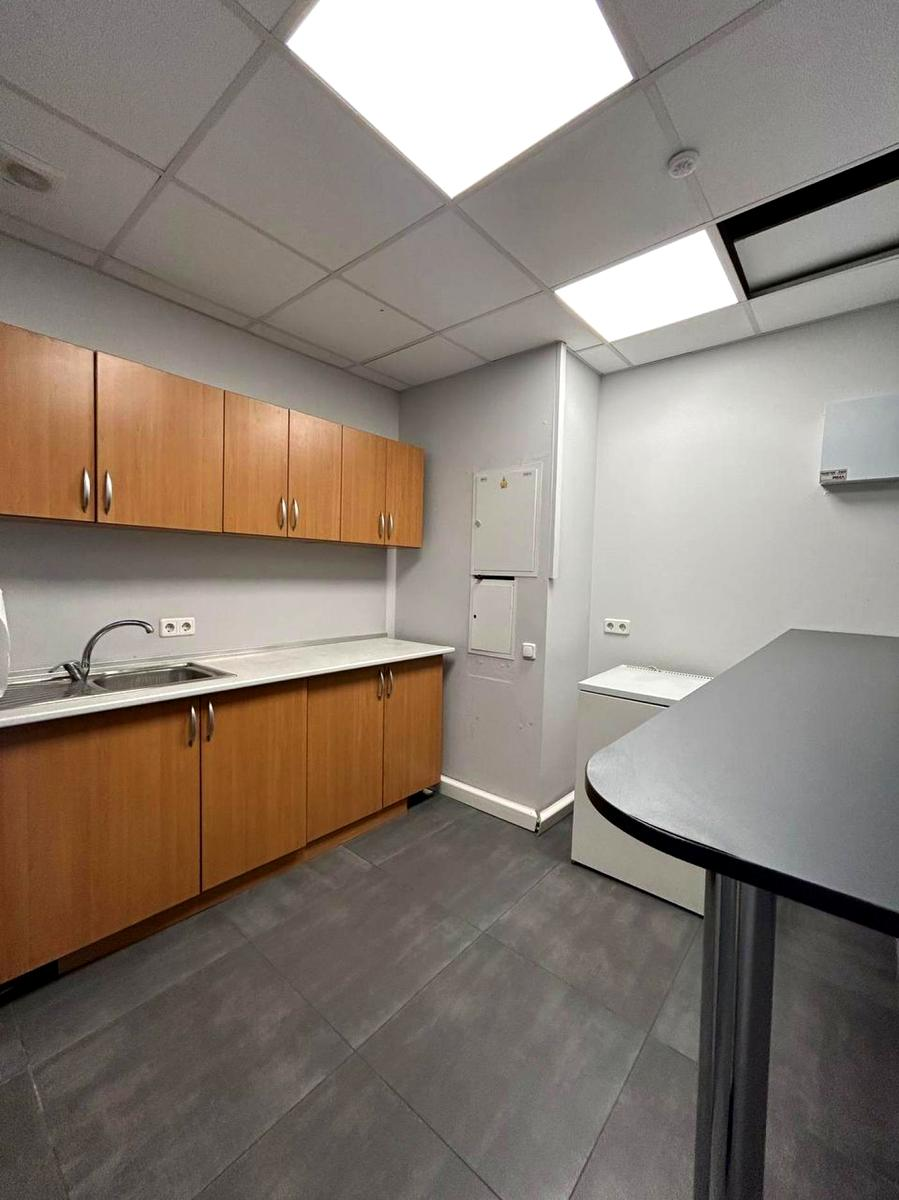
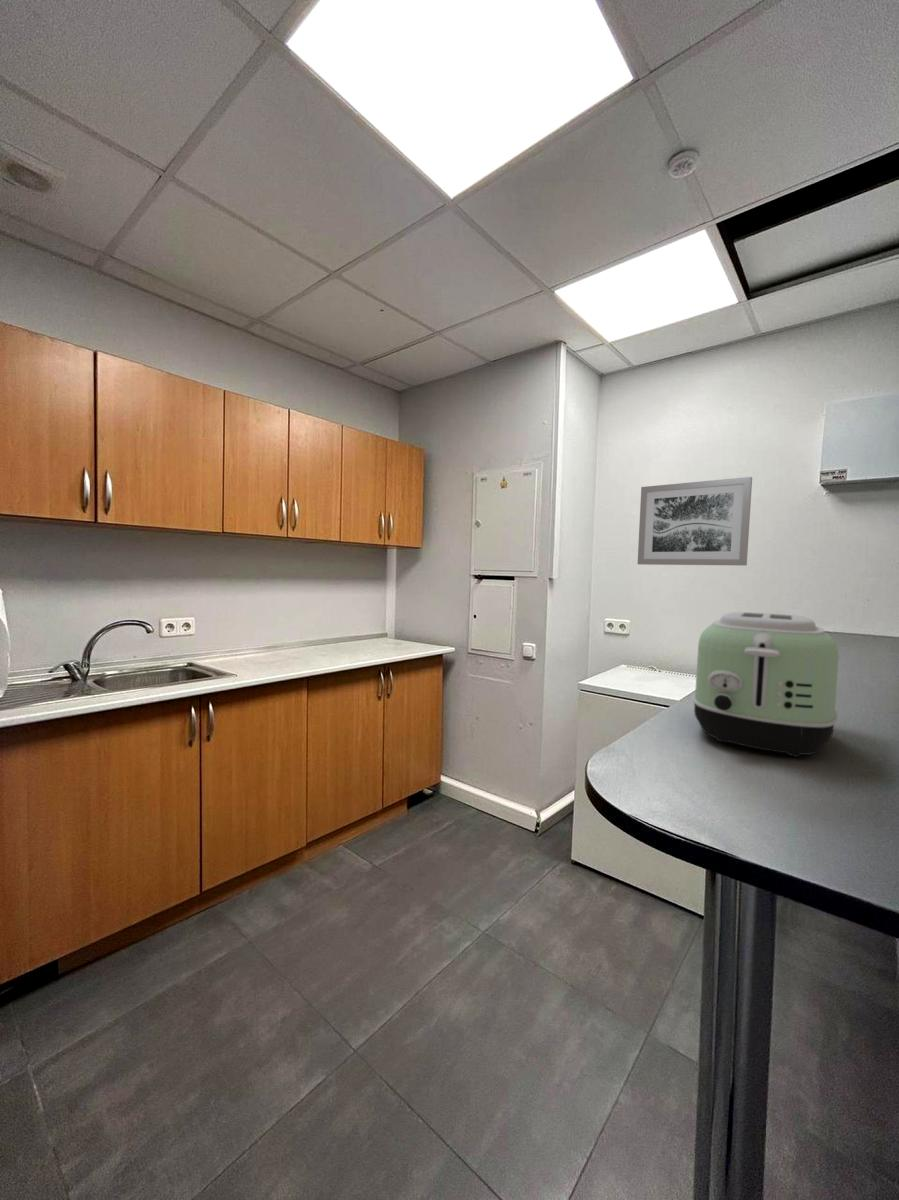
+ toaster [691,611,840,758]
+ wall art [637,476,753,567]
